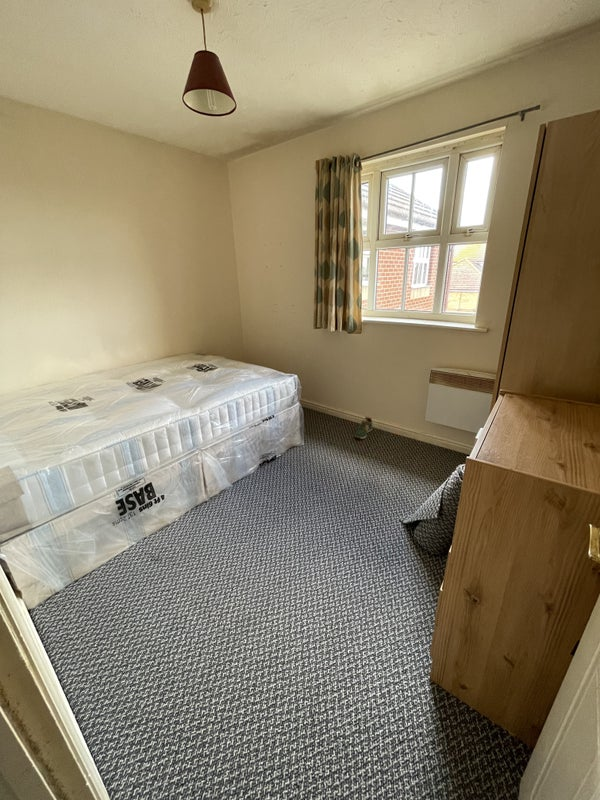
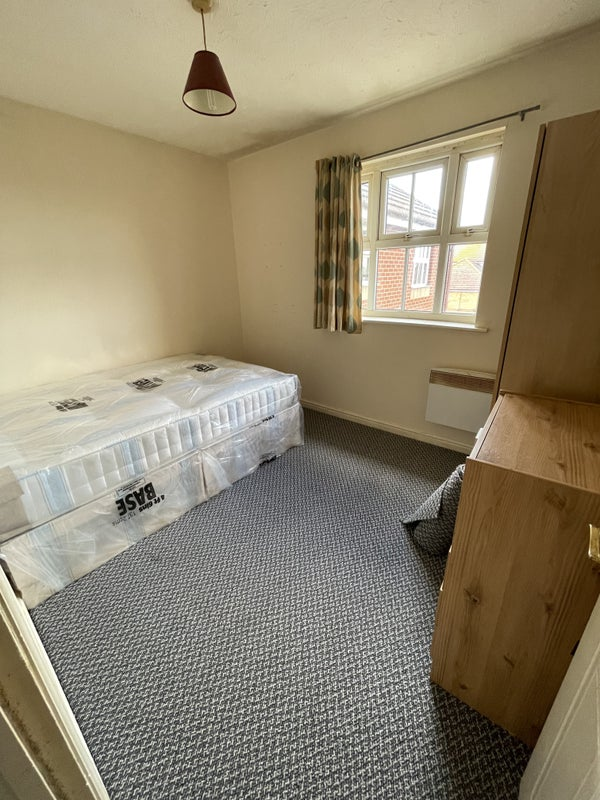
- shoe [354,416,373,440]
